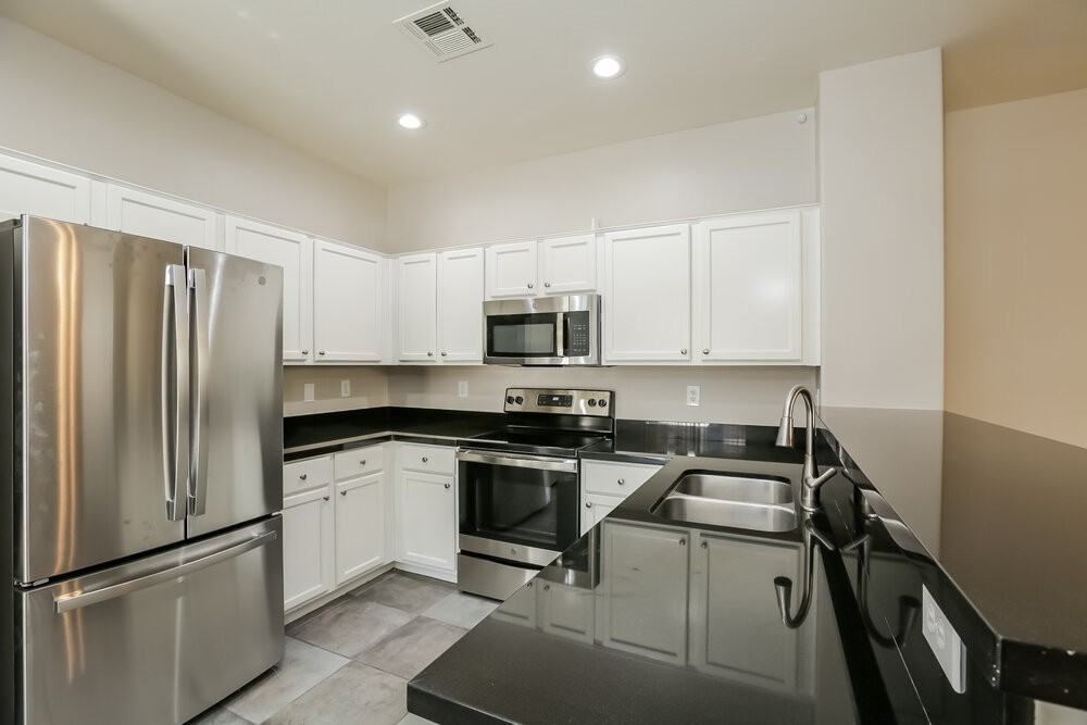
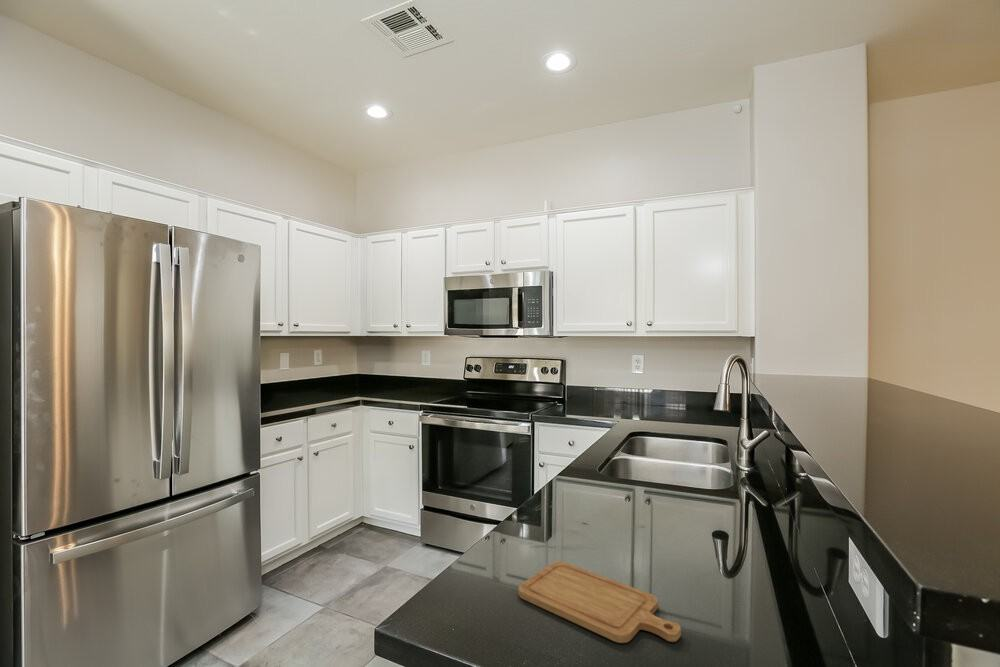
+ chopping board [517,561,682,644]
